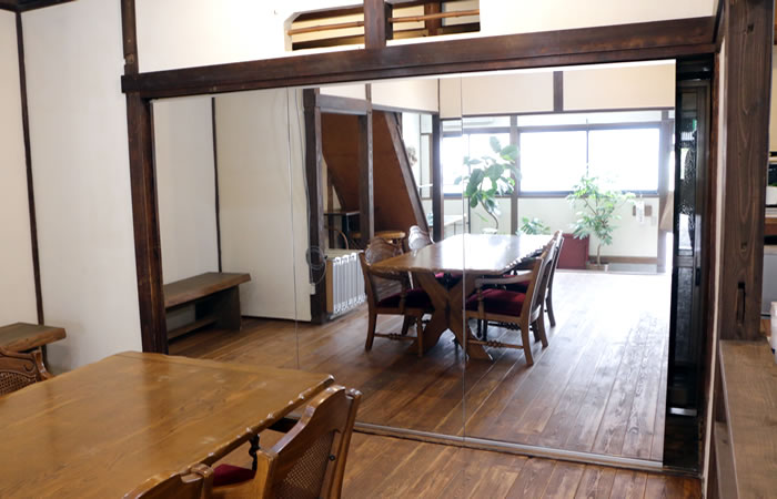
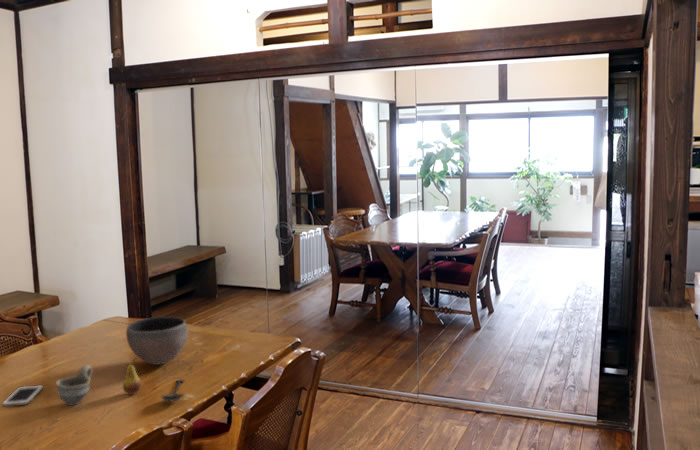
+ cell phone [1,384,45,407]
+ bowl [125,316,189,366]
+ cup [55,364,93,407]
+ spoon [159,378,186,402]
+ fruit [122,357,142,396]
